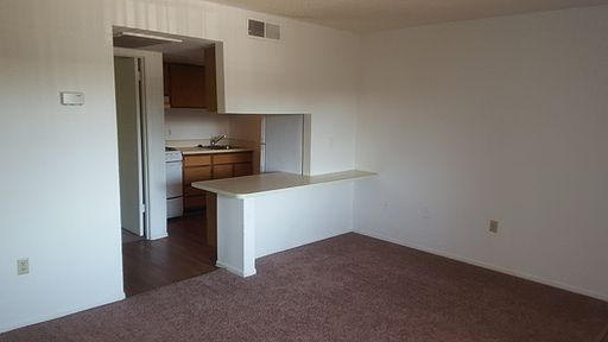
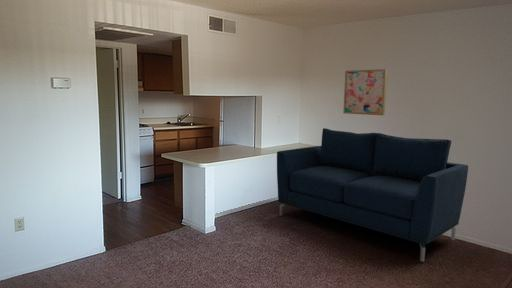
+ wall art [342,68,388,116]
+ sofa [276,127,469,263]
